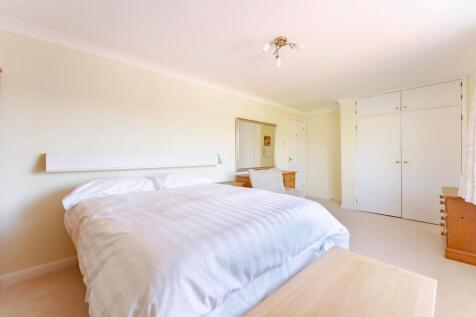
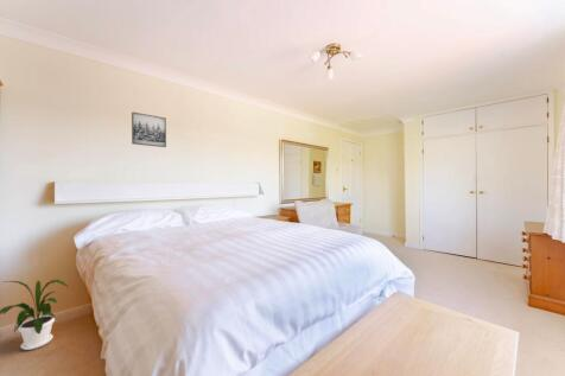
+ wall art [131,111,167,148]
+ house plant [0,278,70,351]
